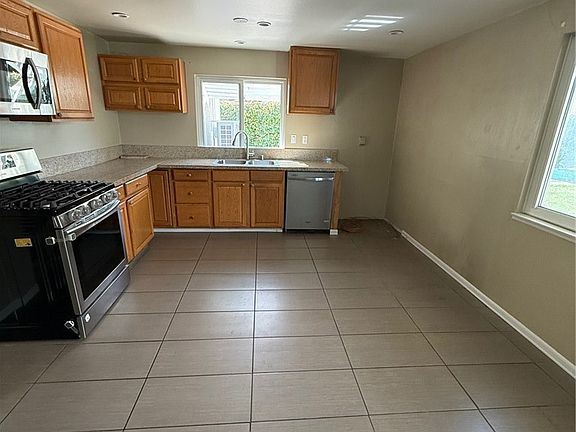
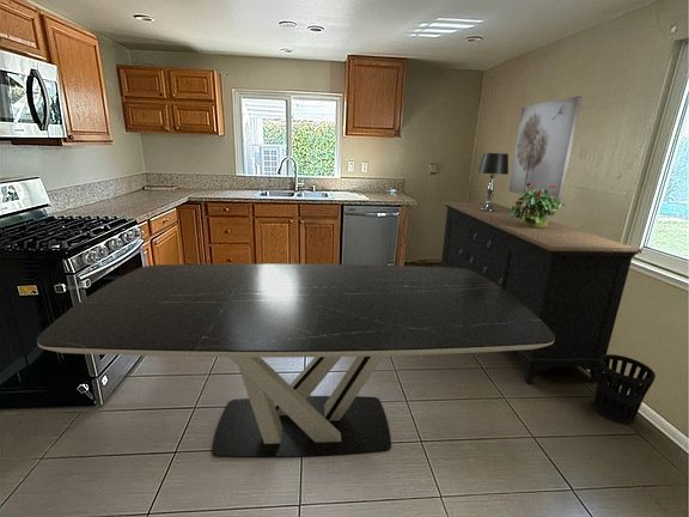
+ dining table [36,263,555,458]
+ sideboard [440,200,642,384]
+ potted plant [511,183,566,229]
+ table lamp [477,152,510,212]
+ wastebasket [592,353,657,425]
+ wall art [507,95,584,202]
